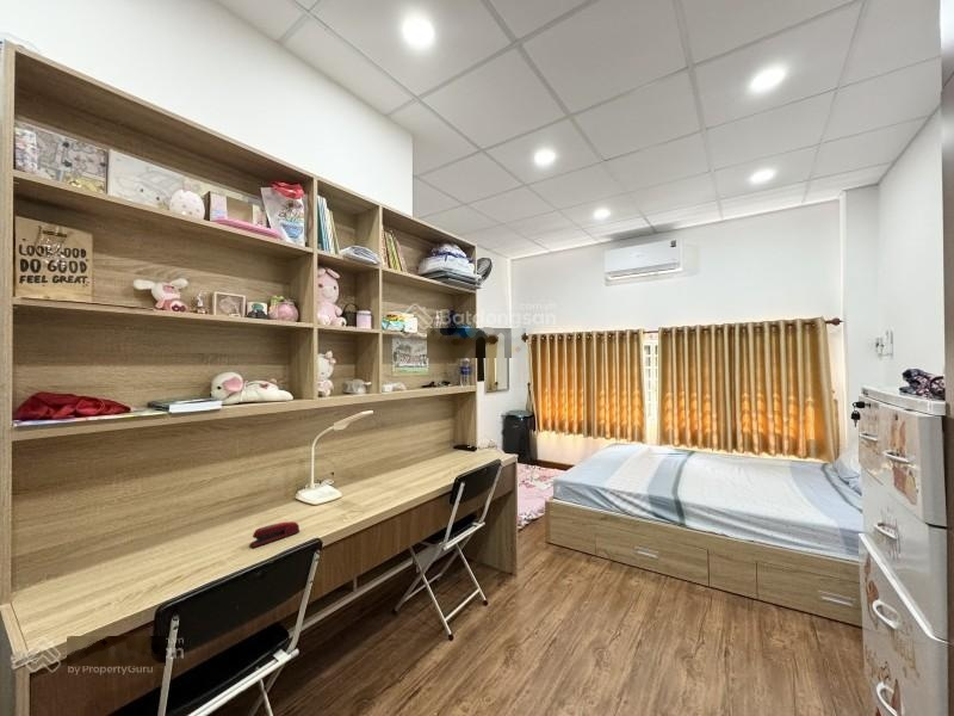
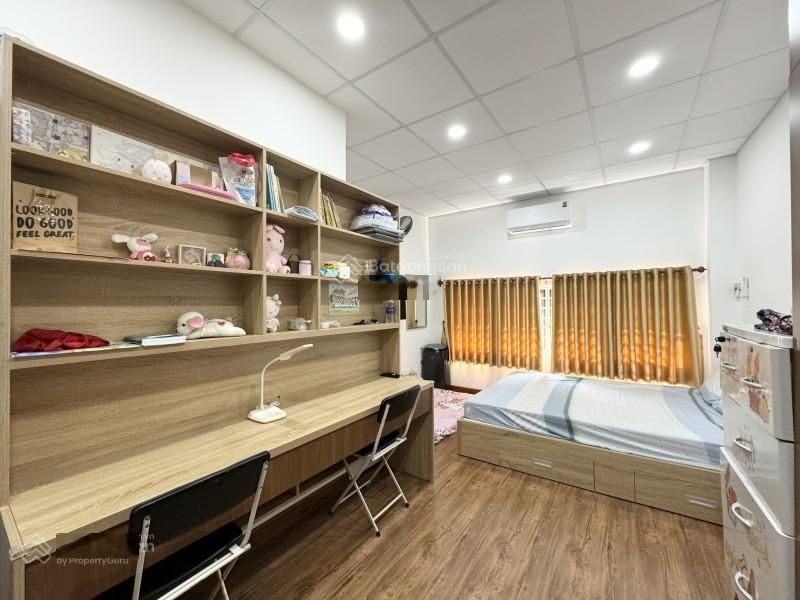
- stapler [248,520,301,549]
